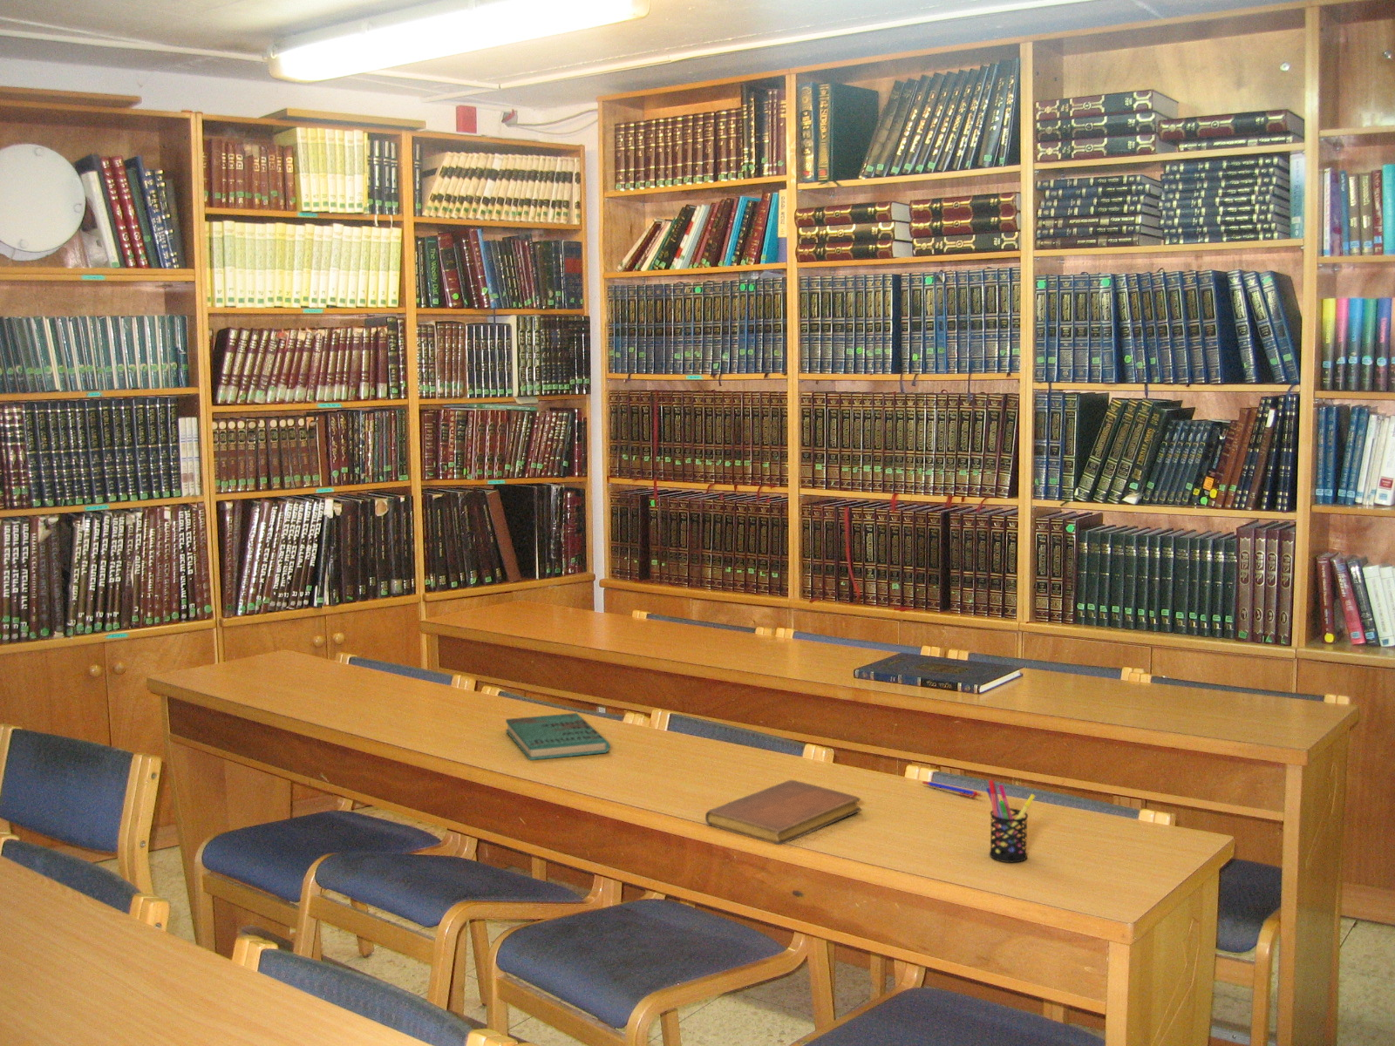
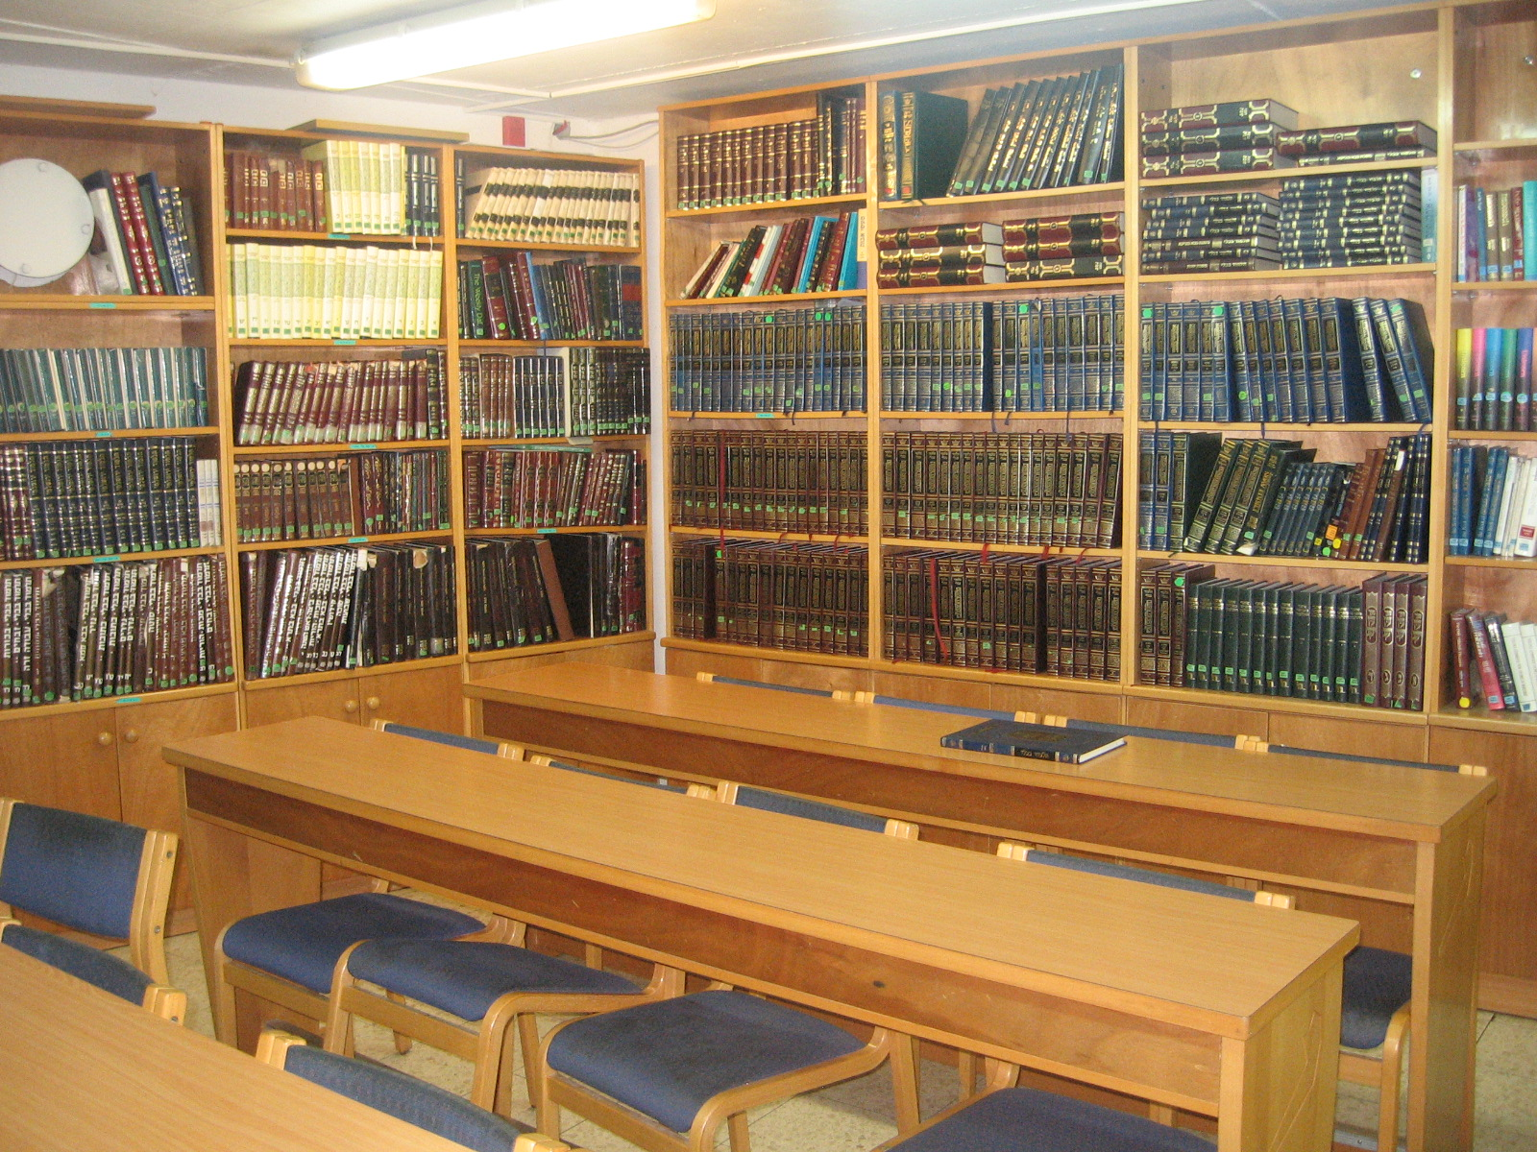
- pen [920,780,982,799]
- notebook [704,779,861,846]
- pen holder [985,779,1036,863]
- book [505,712,611,761]
